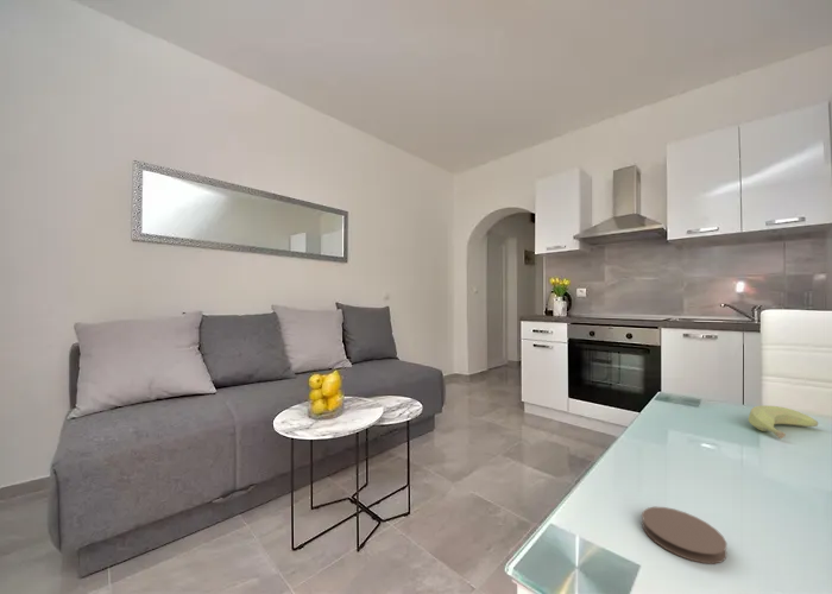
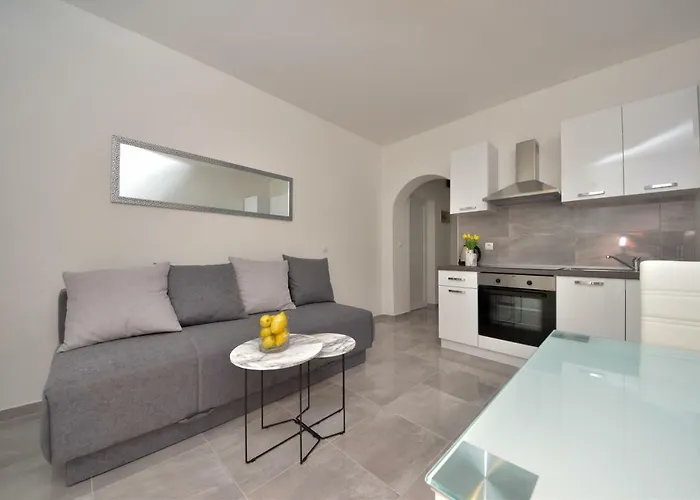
- banana [748,405,819,440]
- coaster [641,506,727,565]
